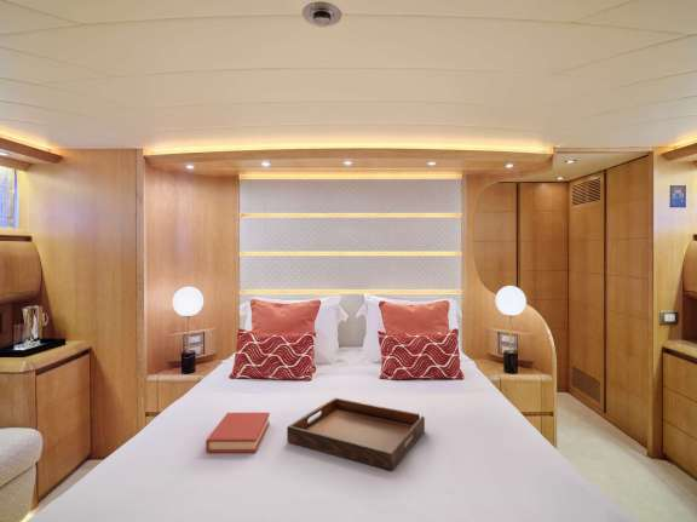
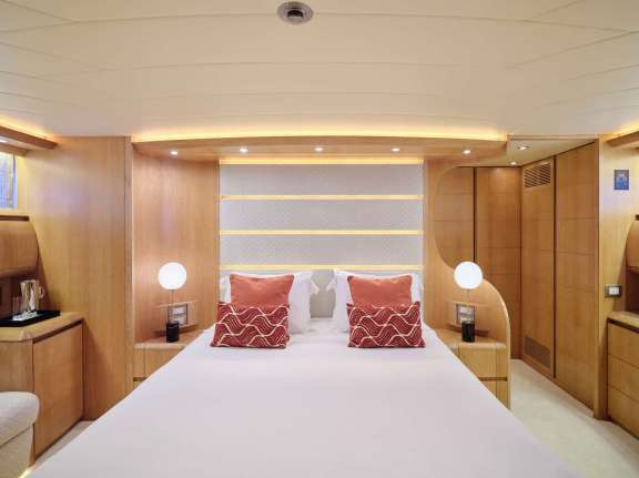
- serving tray [286,397,426,472]
- hardback book [205,412,271,454]
